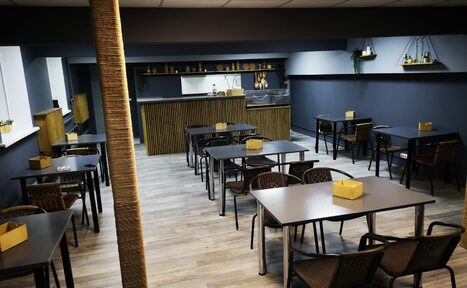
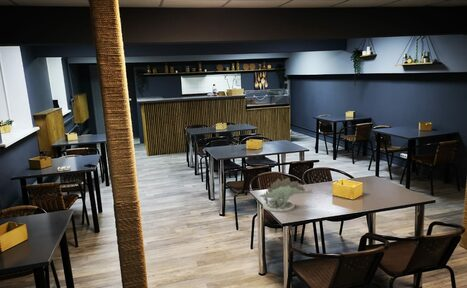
+ toy dinosaur [258,177,314,213]
